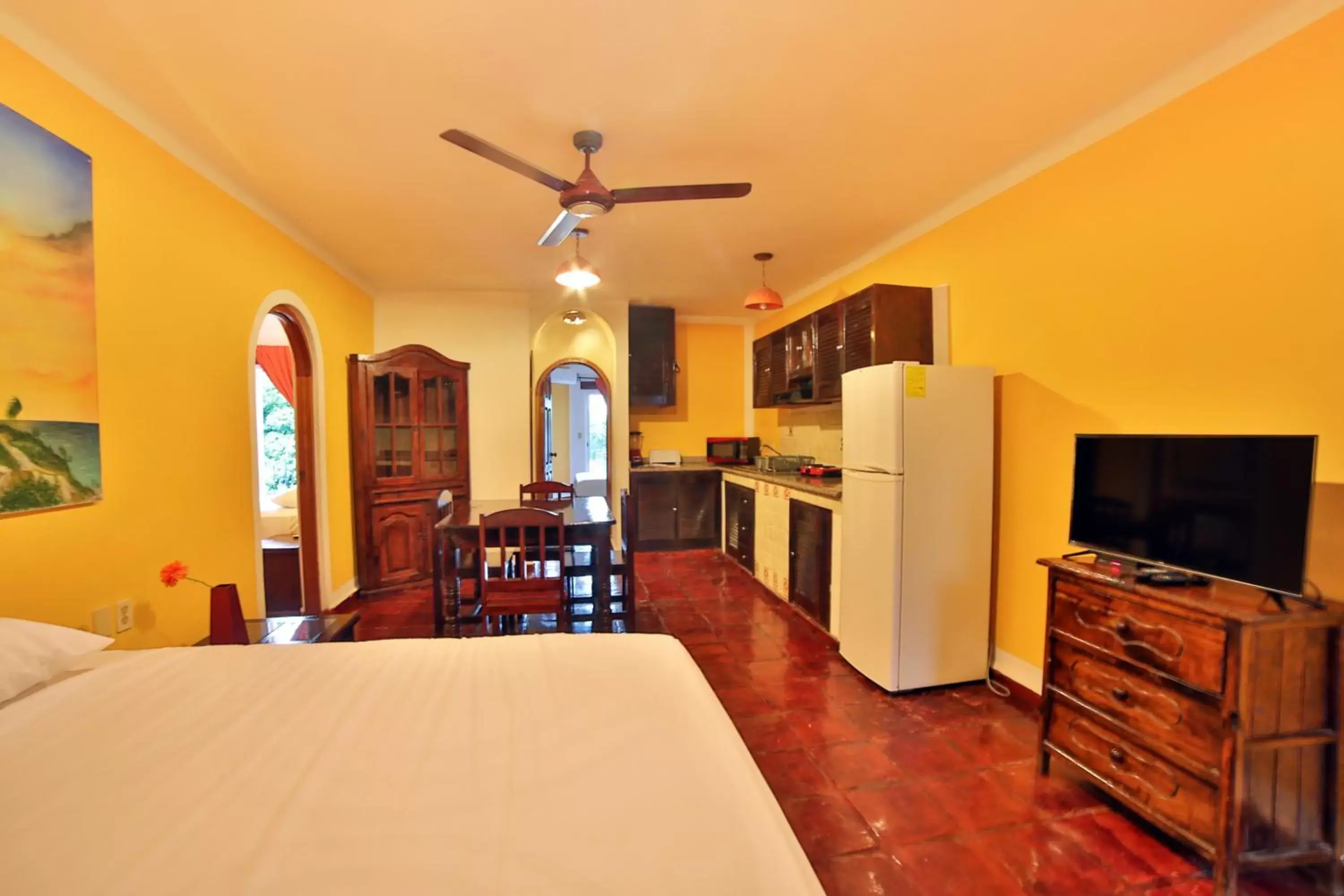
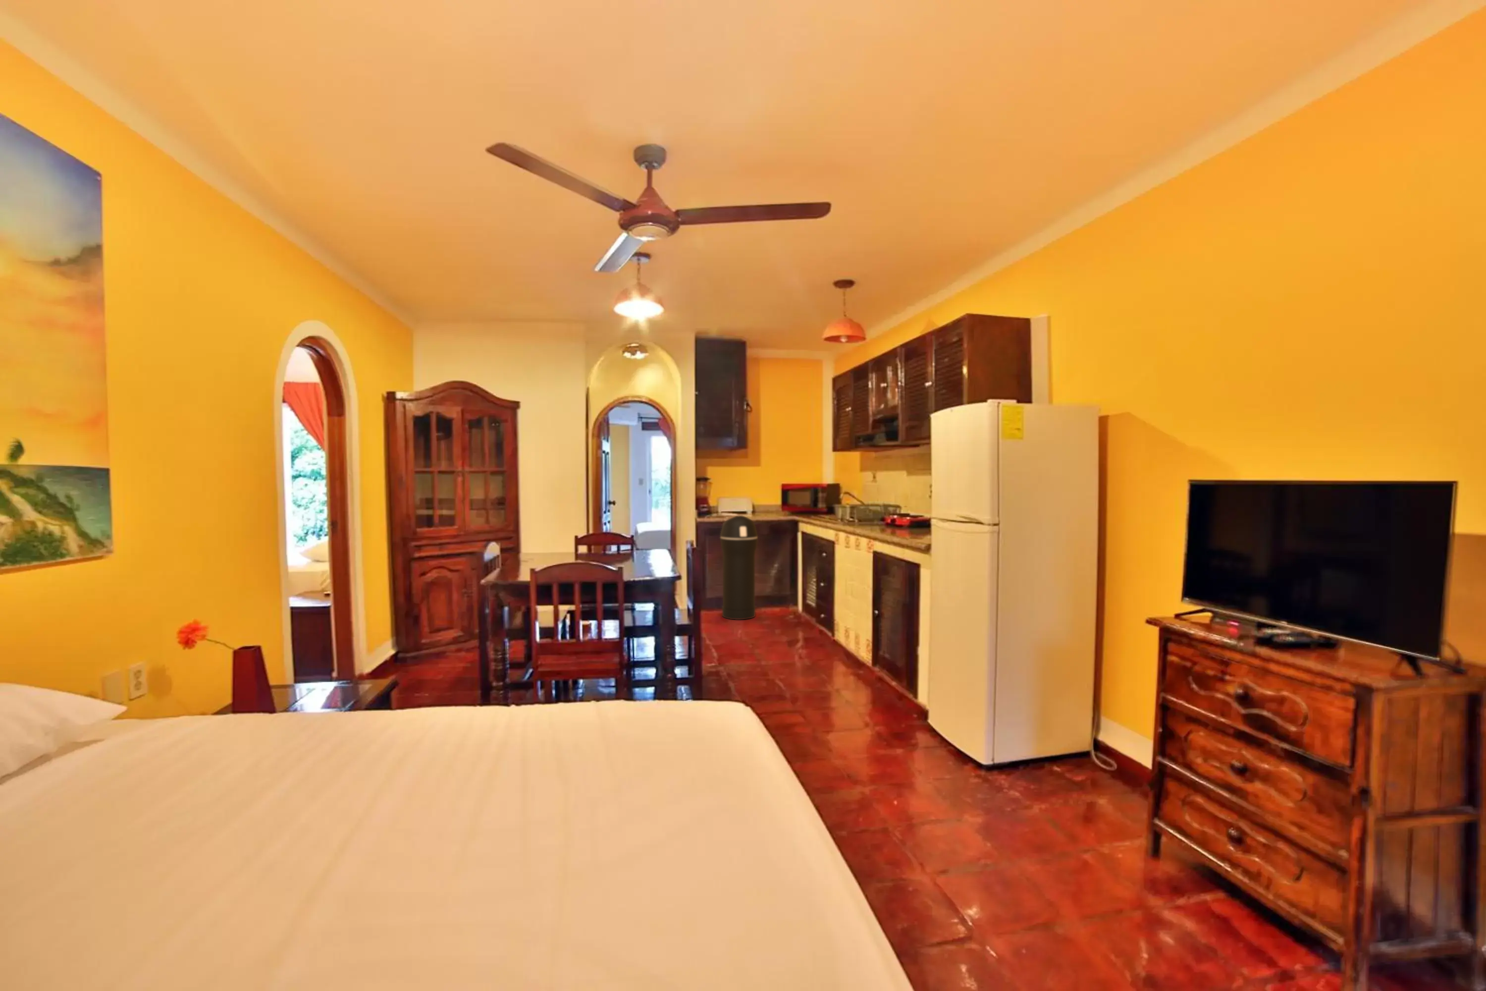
+ trash can [720,514,758,620]
